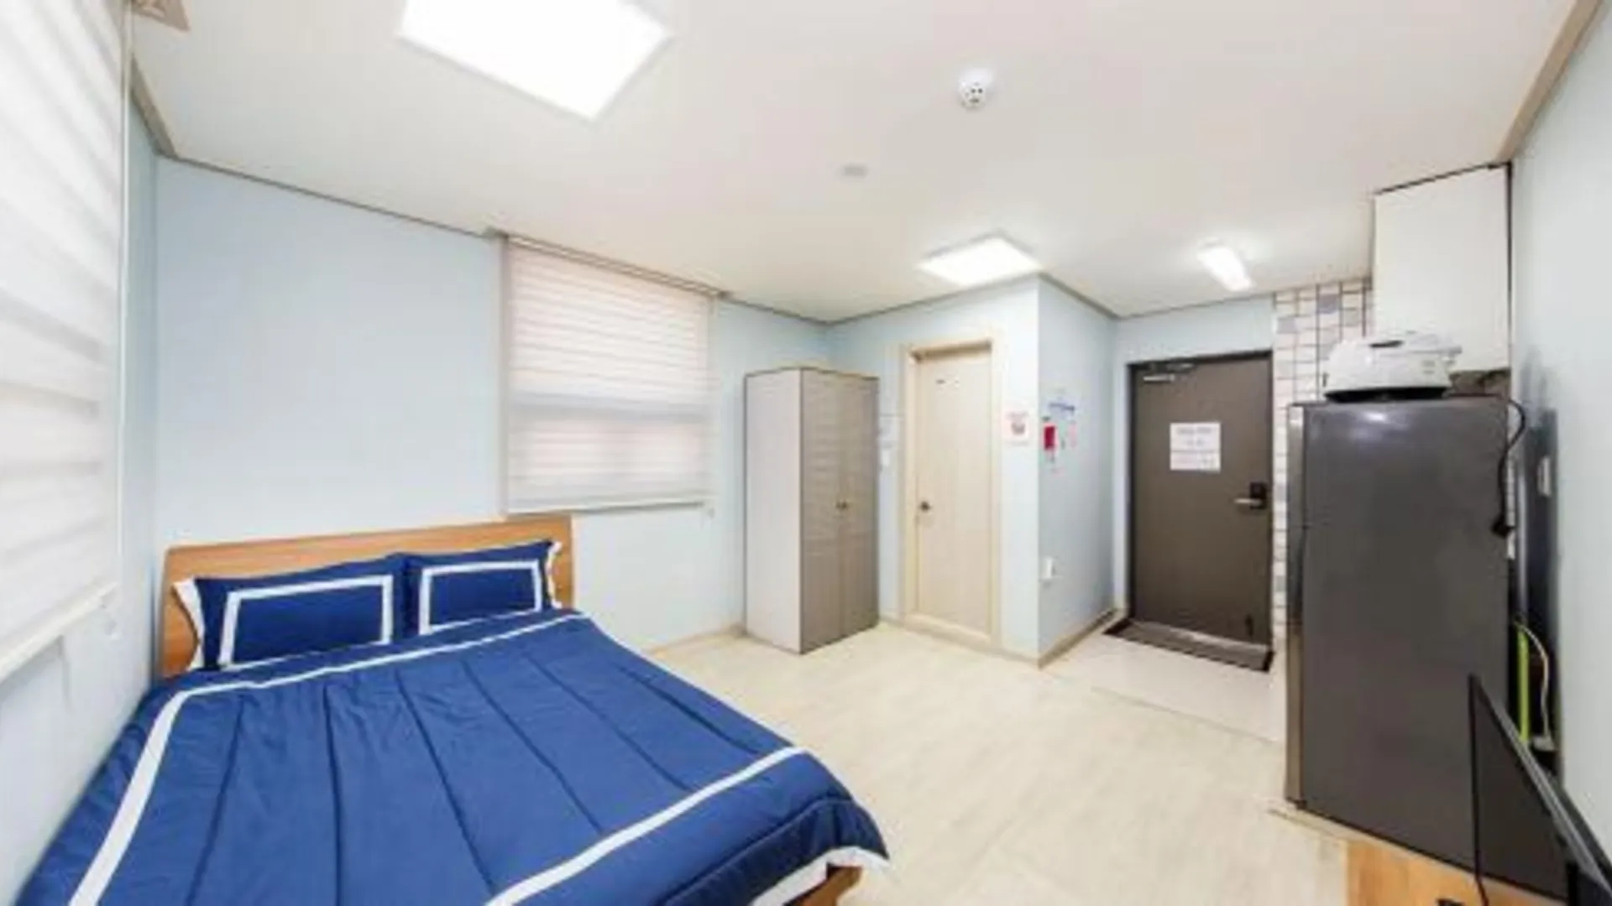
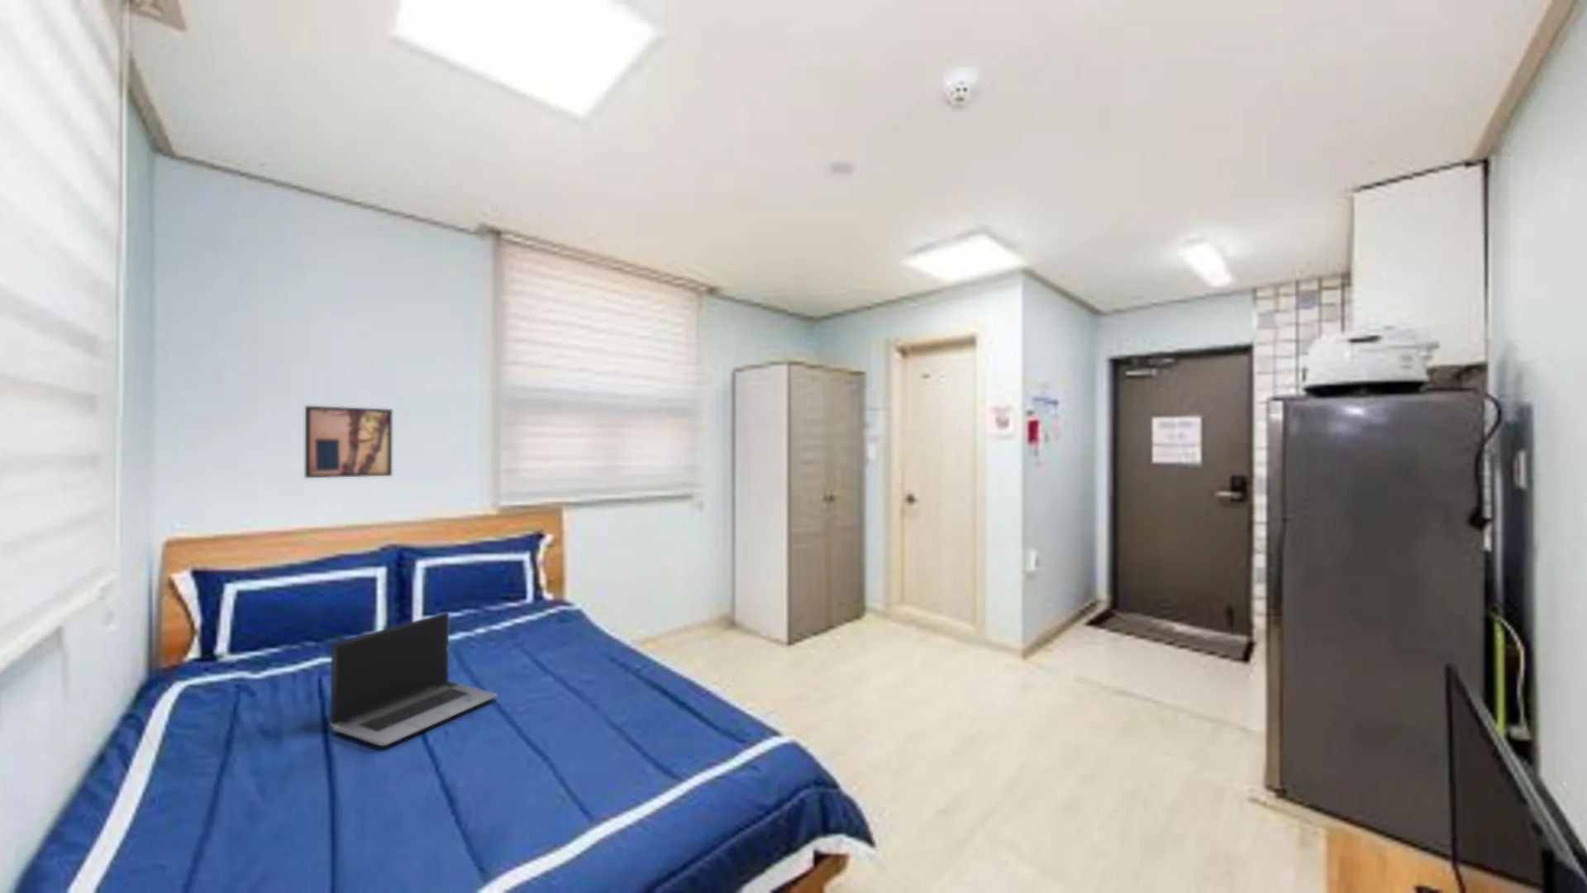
+ laptop computer [329,612,498,747]
+ wall art [304,406,393,479]
